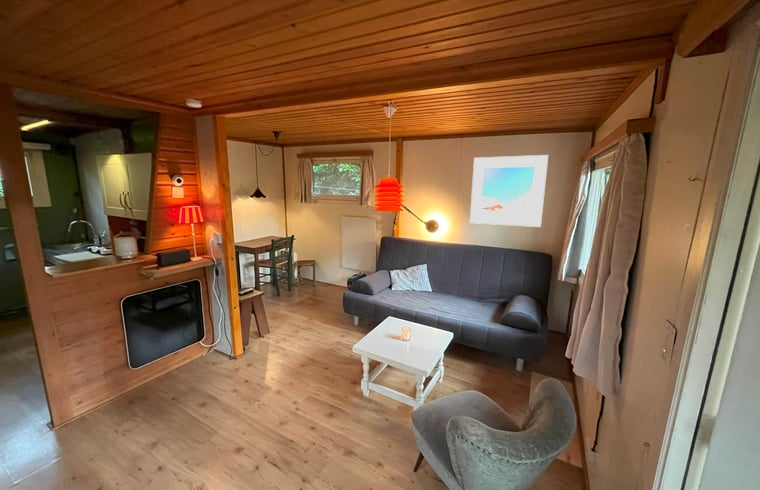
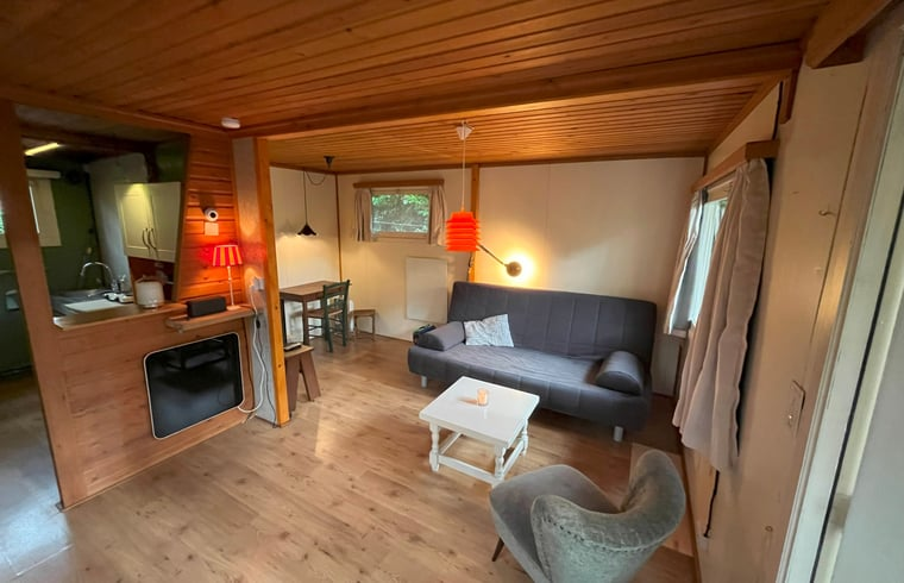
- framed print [469,154,549,228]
